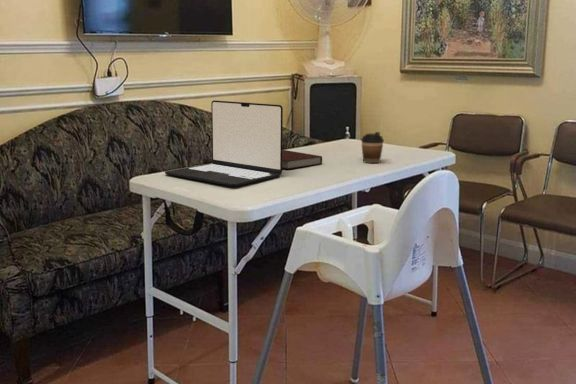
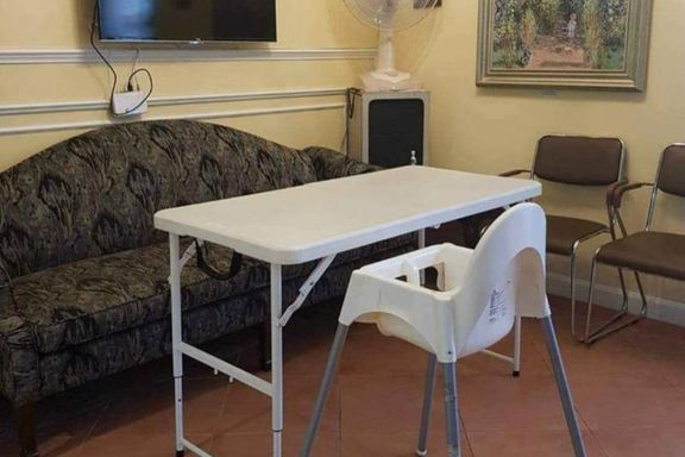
- notebook [282,149,323,170]
- coffee cup [360,131,385,164]
- laptop [164,99,284,187]
